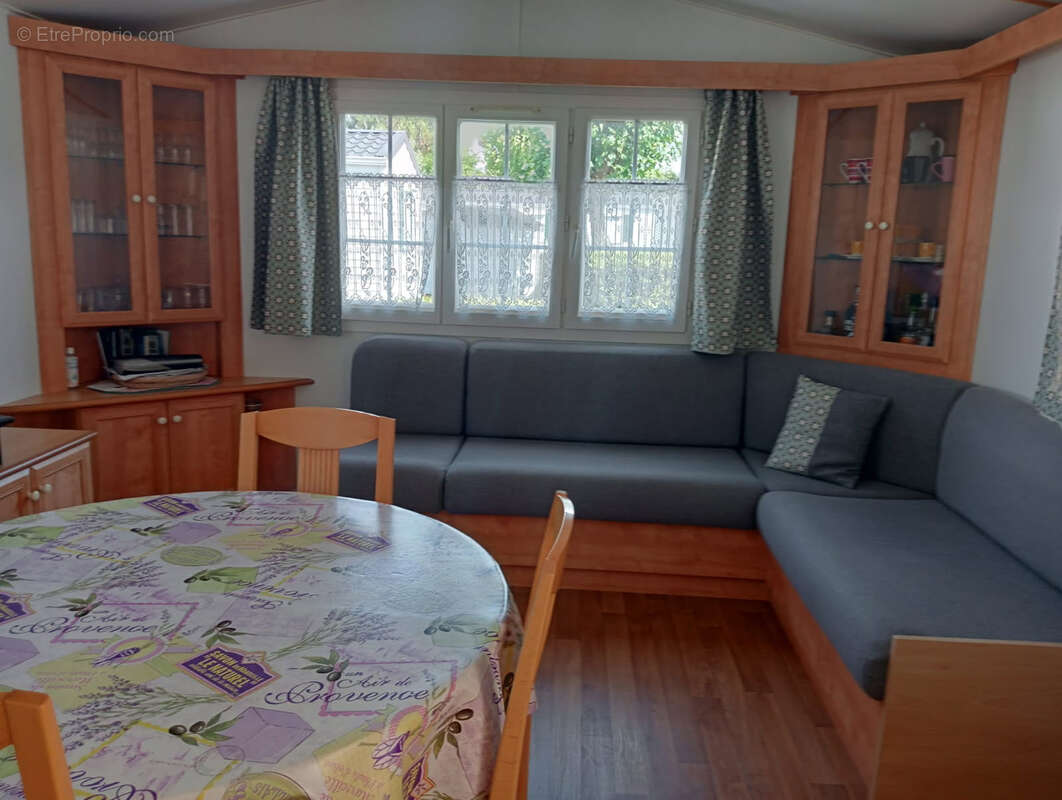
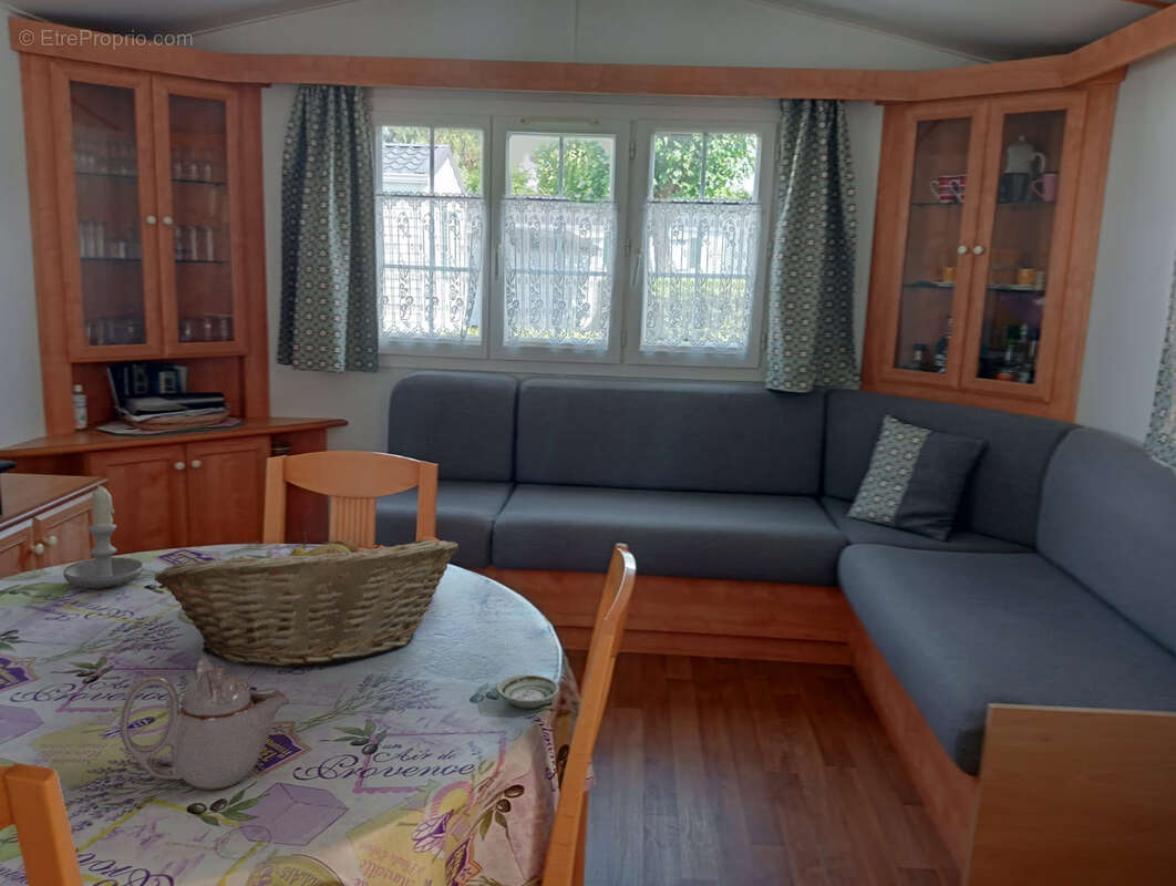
+ fruit basket [153,530,460,668]
+ candle [62,483,144,589]
+ saucer [495,673,560,709]
+ teapot [118,656,290,791]
